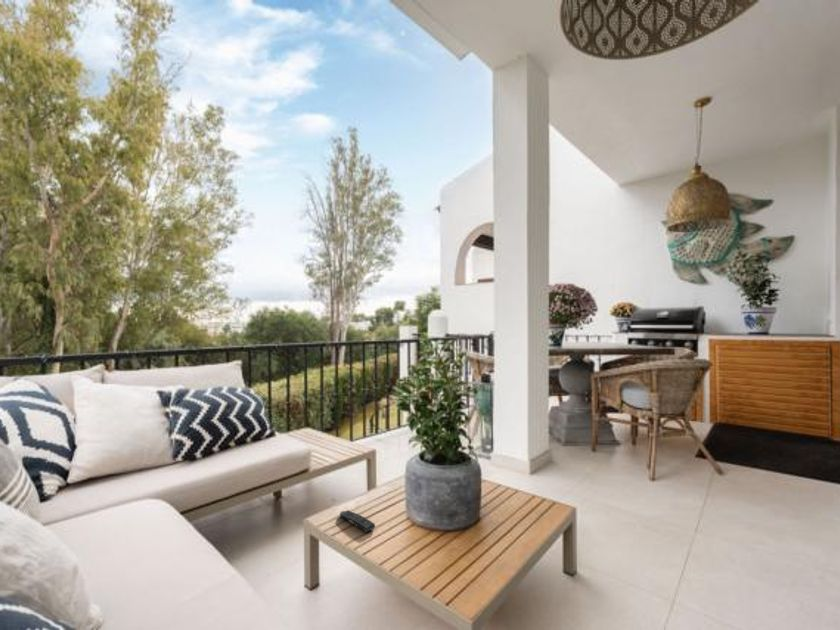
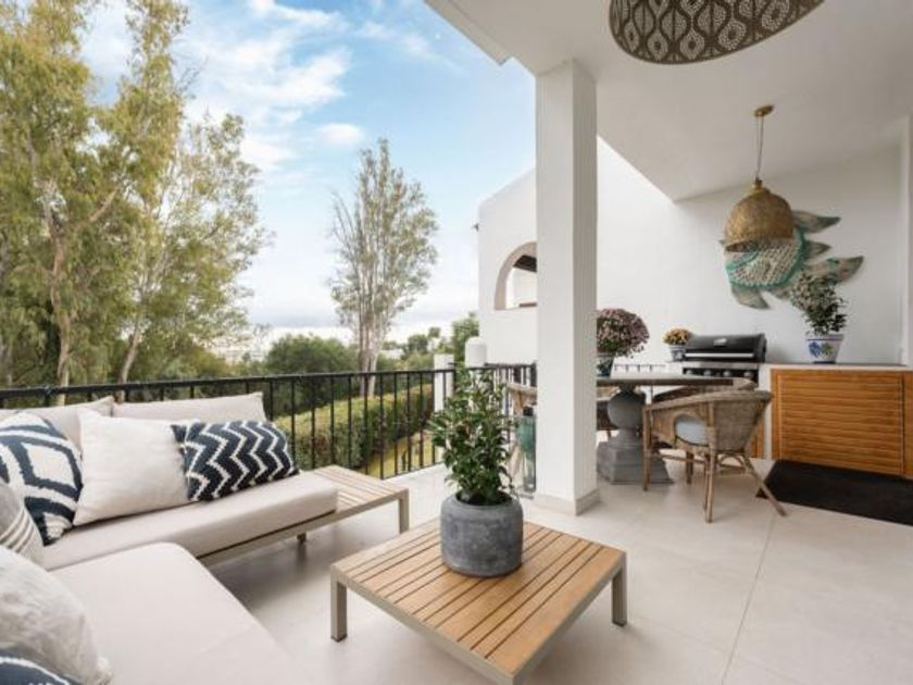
- remote control [339,510,376,533]
